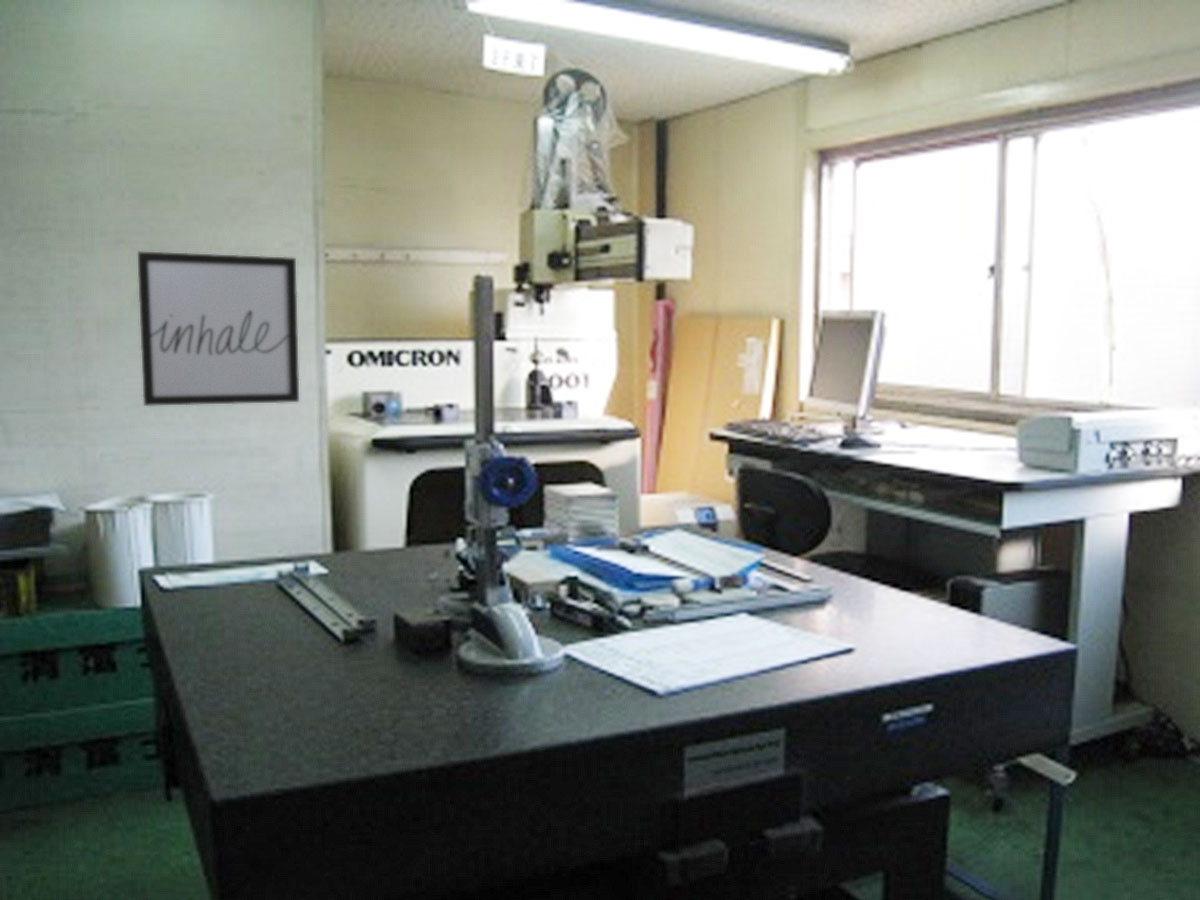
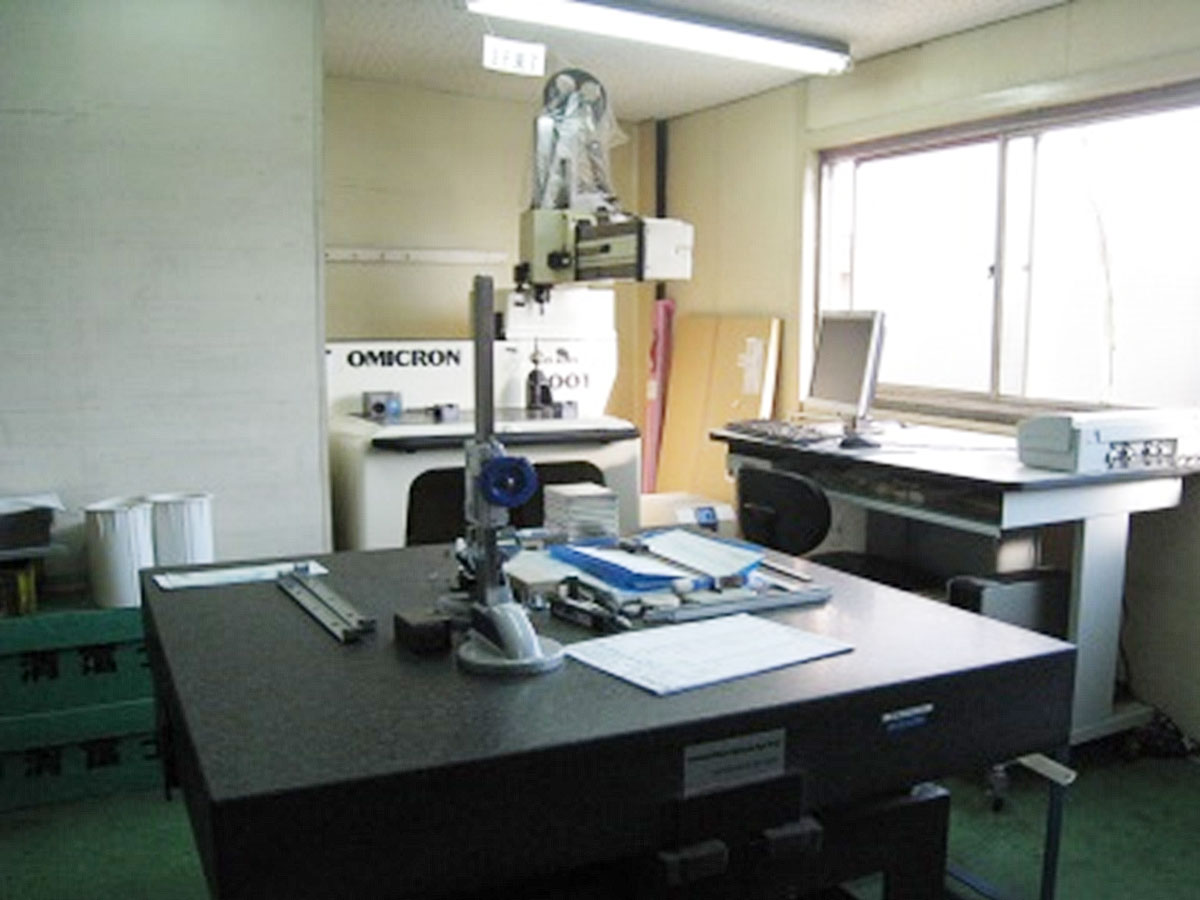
- wall art [136,250,300,407]
